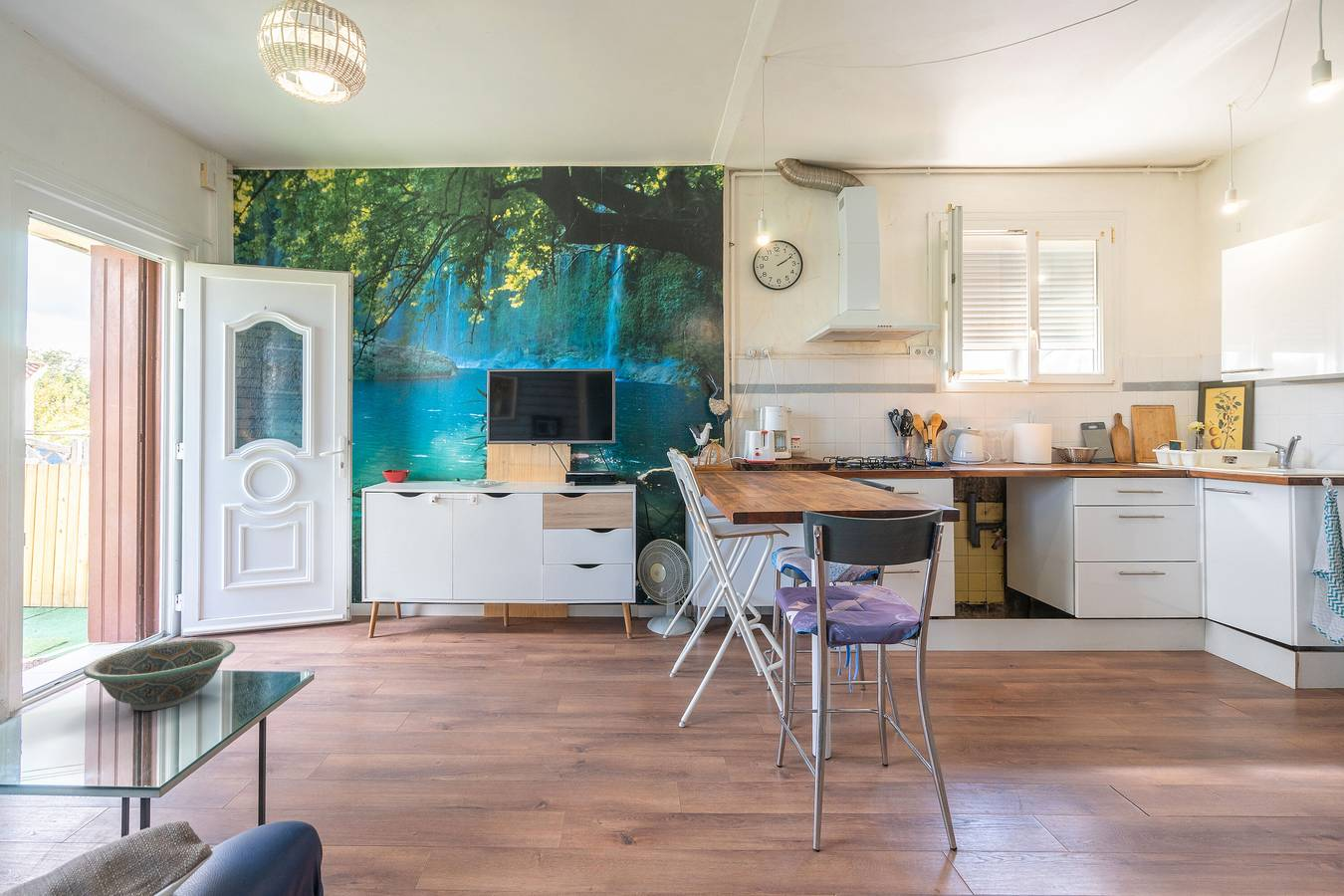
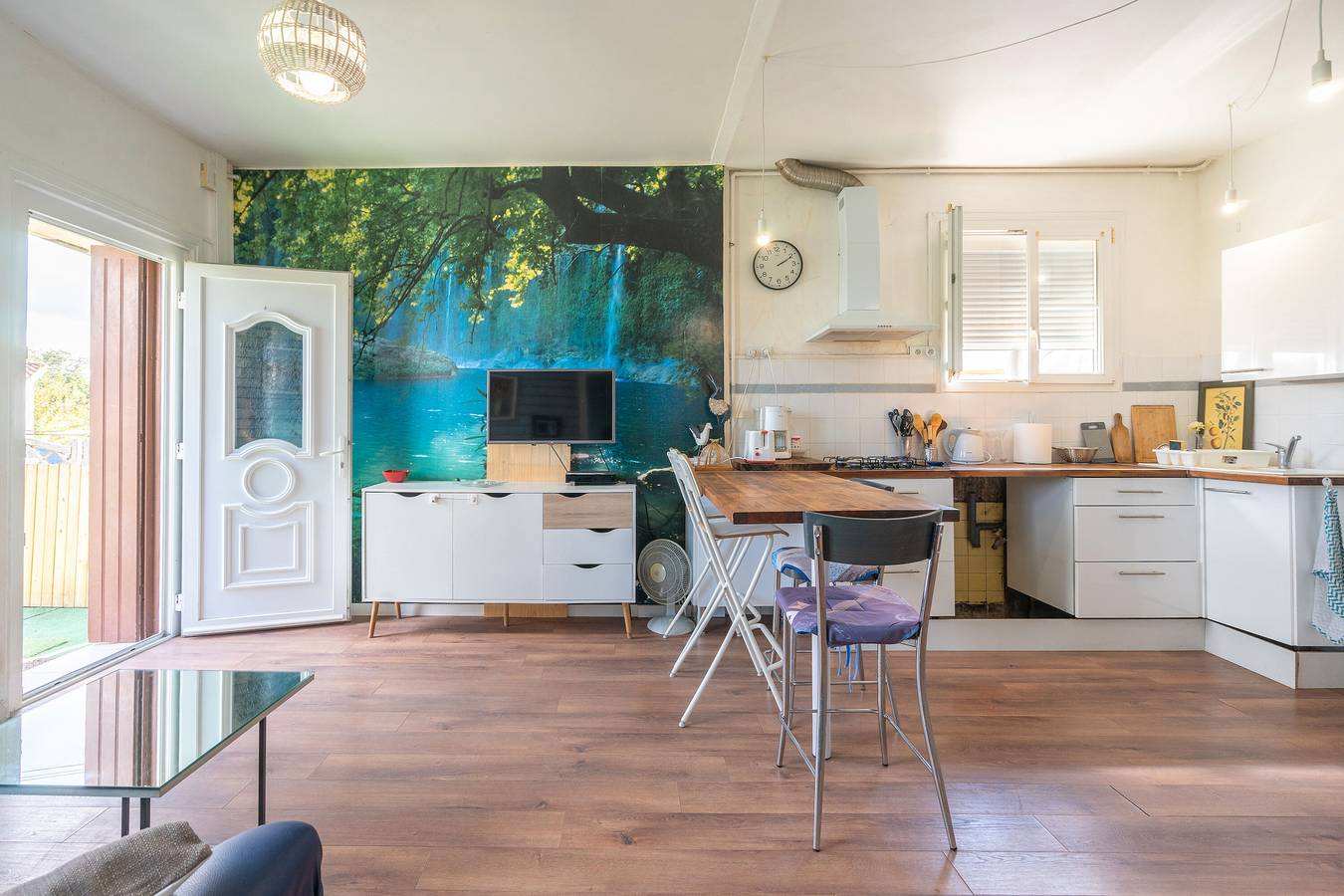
- decorative bowl [83,637,236,712]
